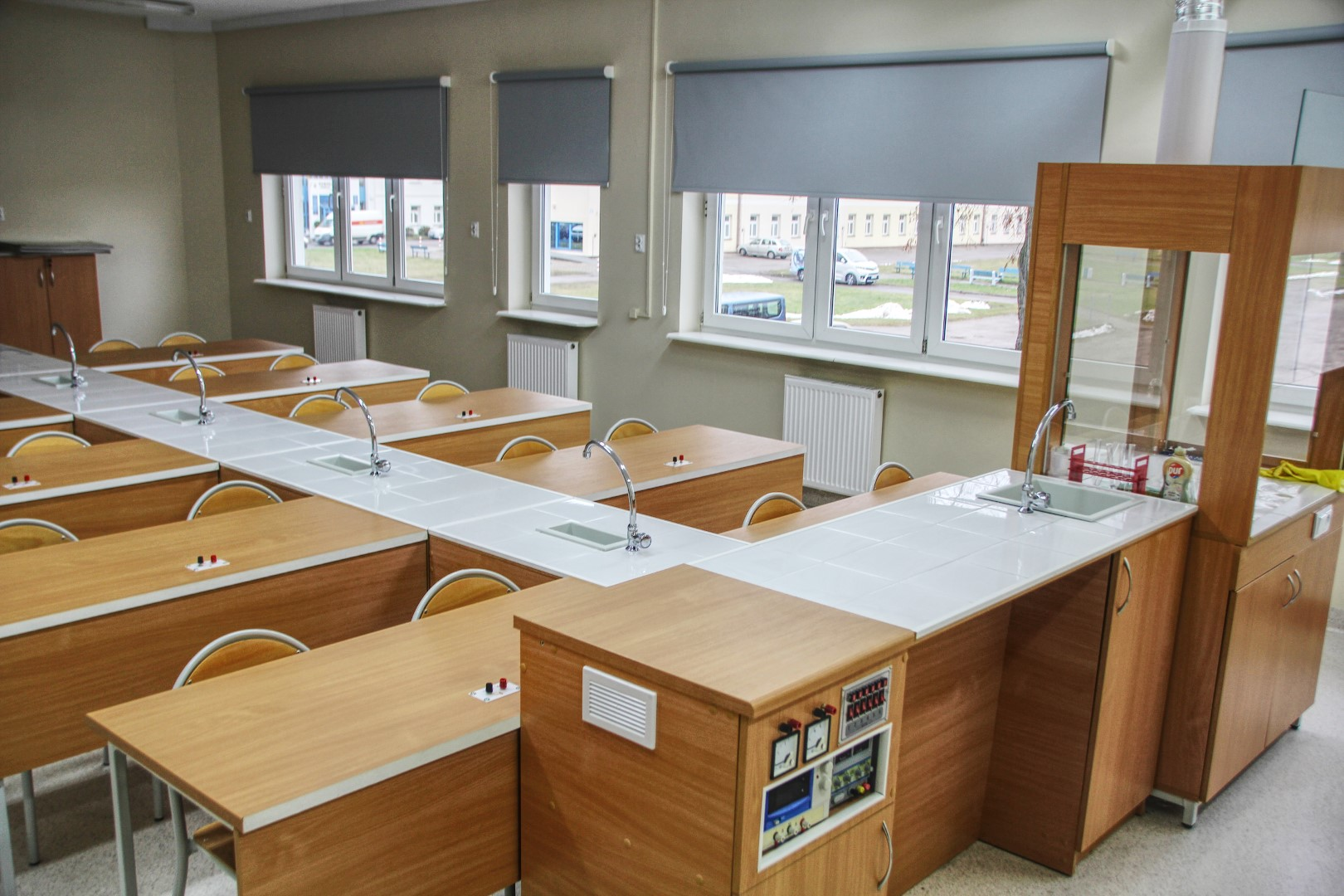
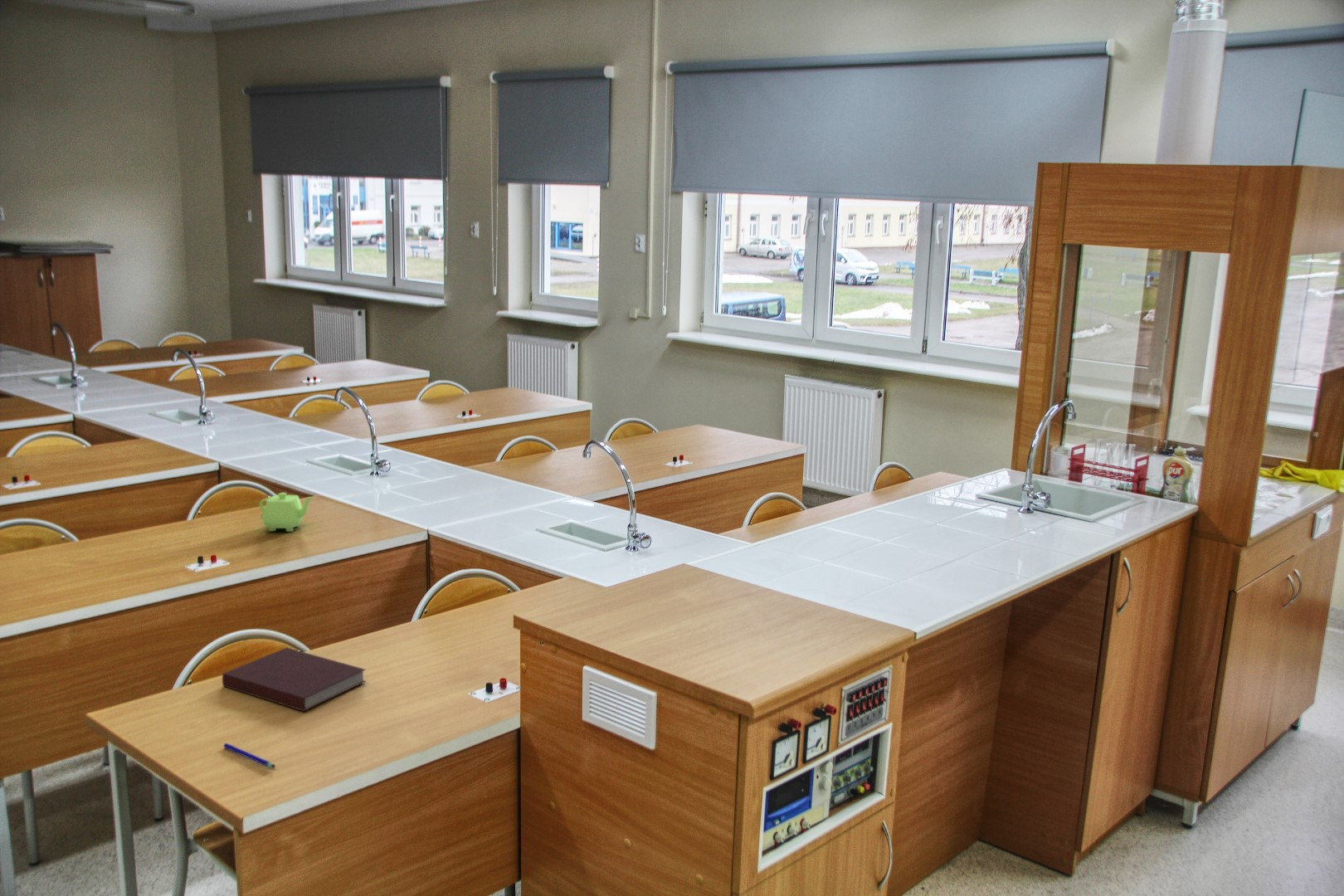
+ notebook [222,646,367,712]
+ teapot [259,492,315,533]
+ pen [223,743,276,769]
